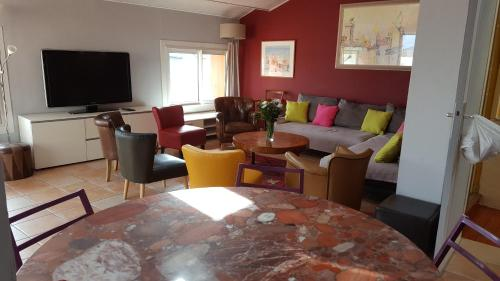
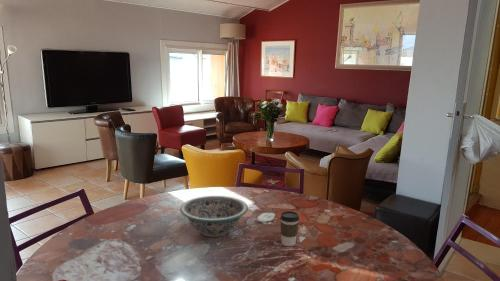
+ decorative bowl [179,195,249,238]
+ coffee cup [279,210,300,247]
